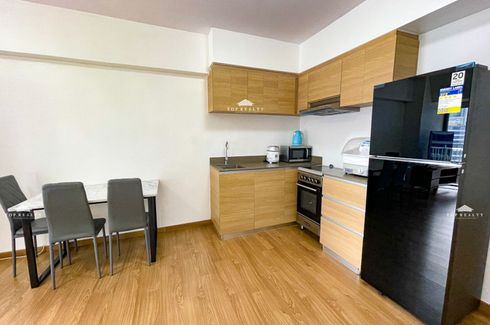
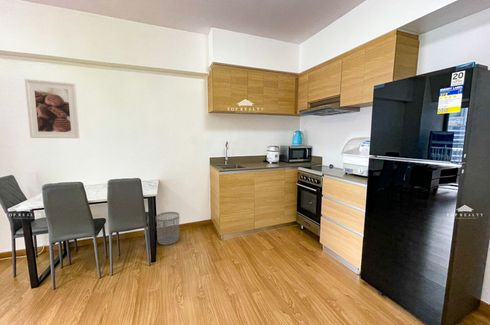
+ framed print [24,78,80,139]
+ waste bin [155,211,180,246]
